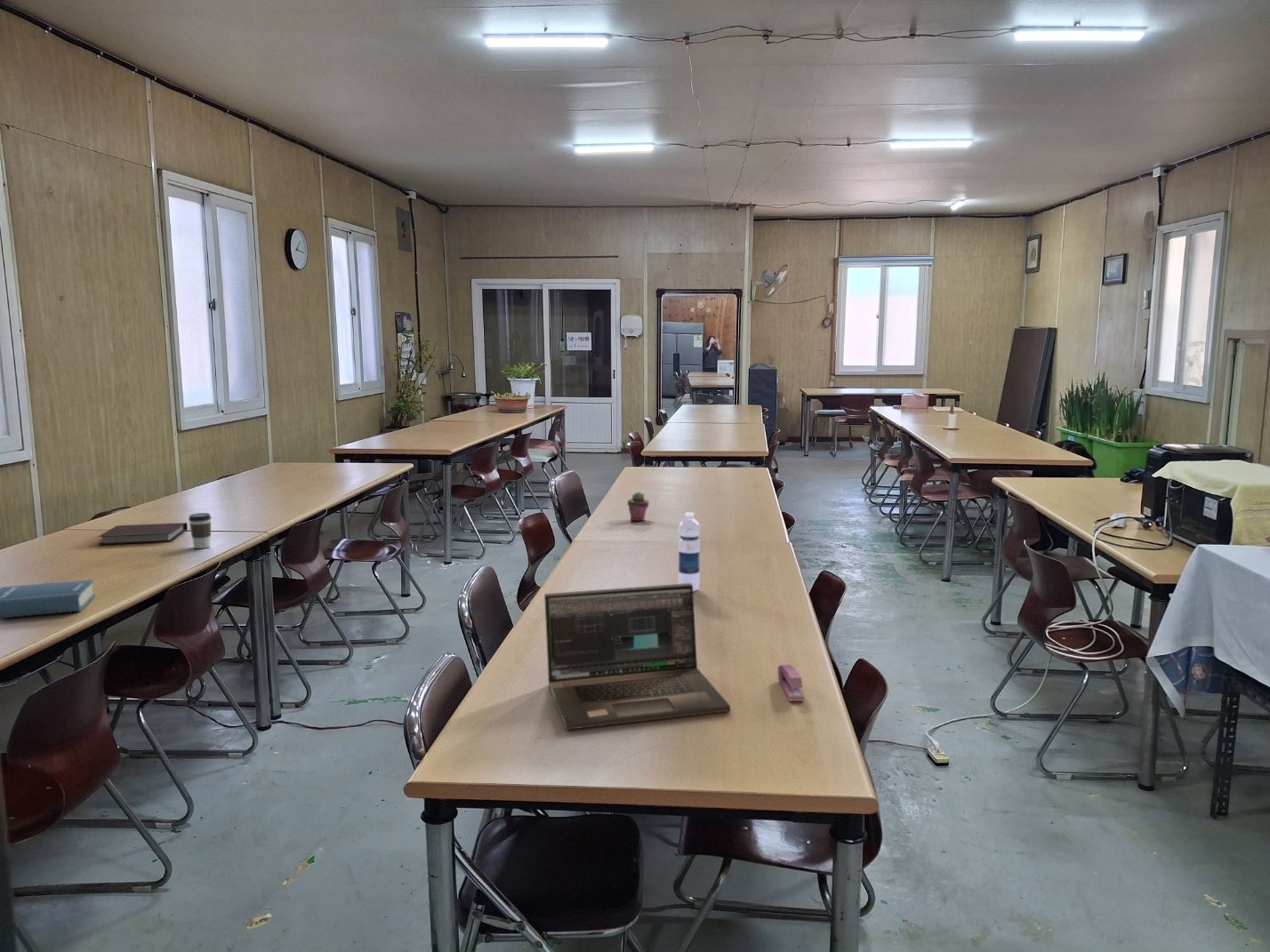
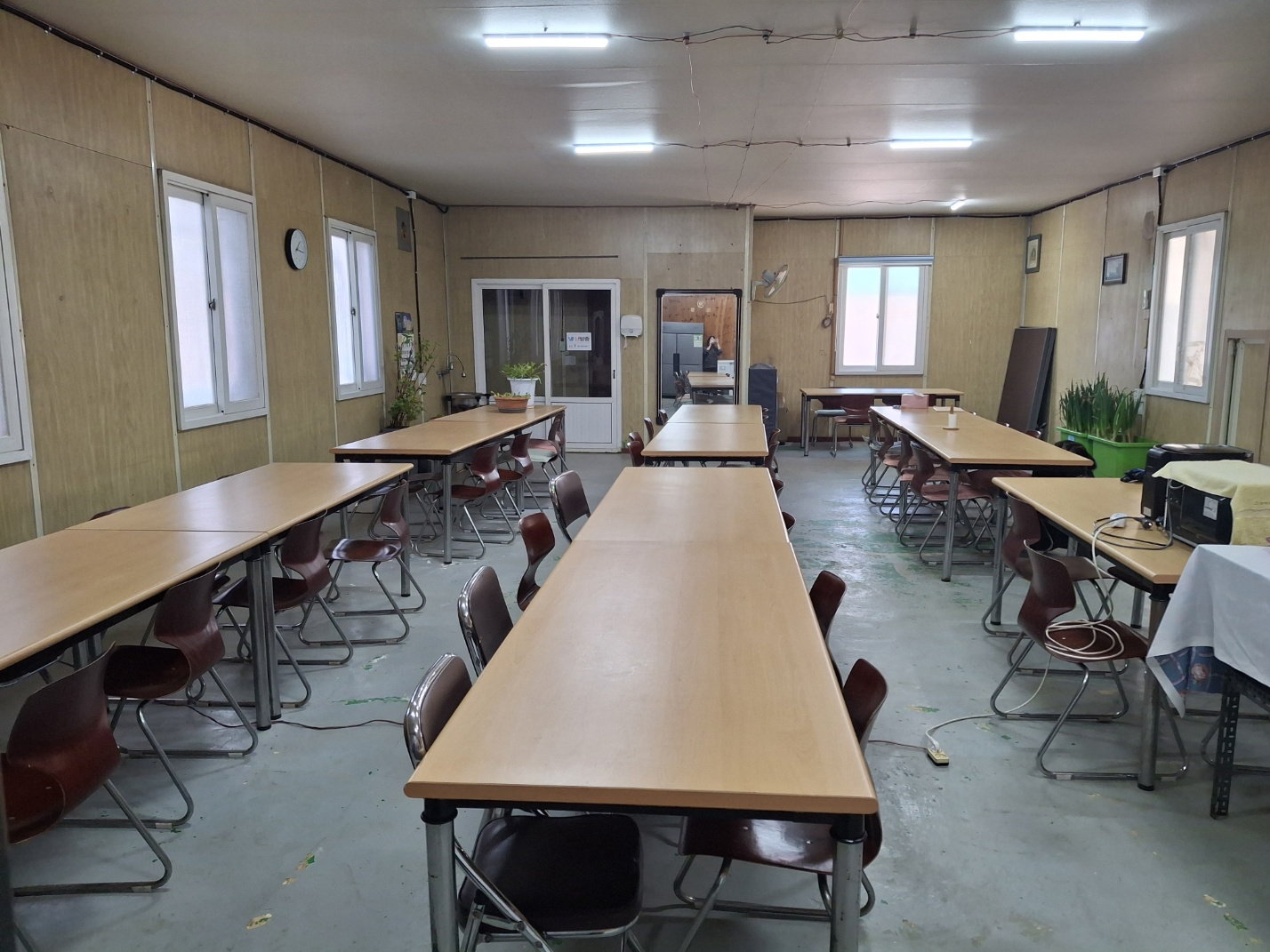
- laptop [543,583,731,731]
- notebook [97,522,188,546]
- book [0,579,95,620]
- stapler [777,664,805,702]
- potted succulent [627,492,650,522]
- coffee cup [188,512,213,549]
- water bottle [678,511,701,592]
